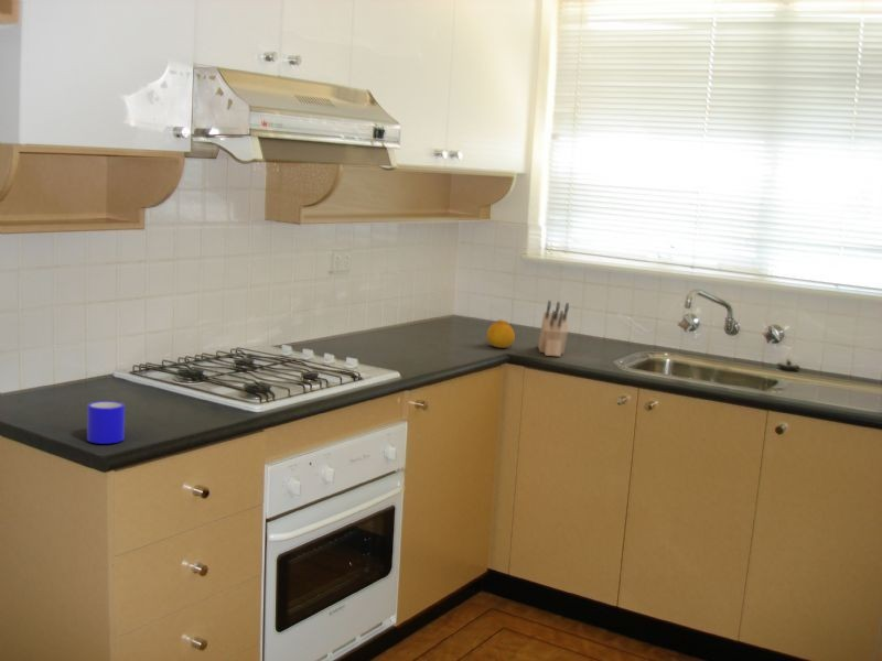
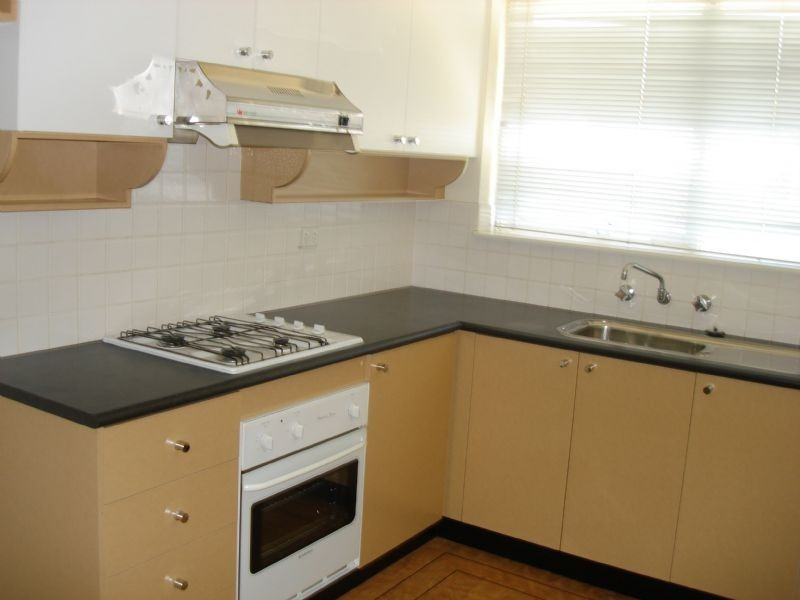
- mug [86,400,126,445]
- fruit [485,318,516,349]
- knife block [537,300,570,357]
